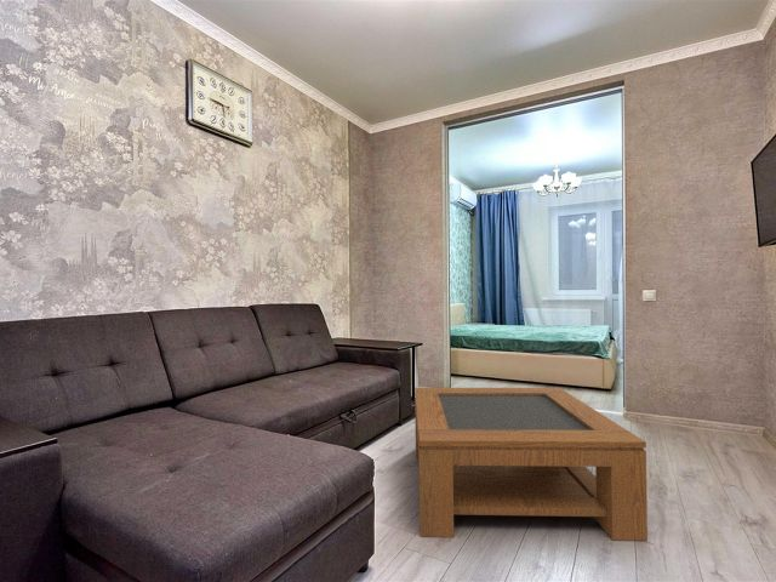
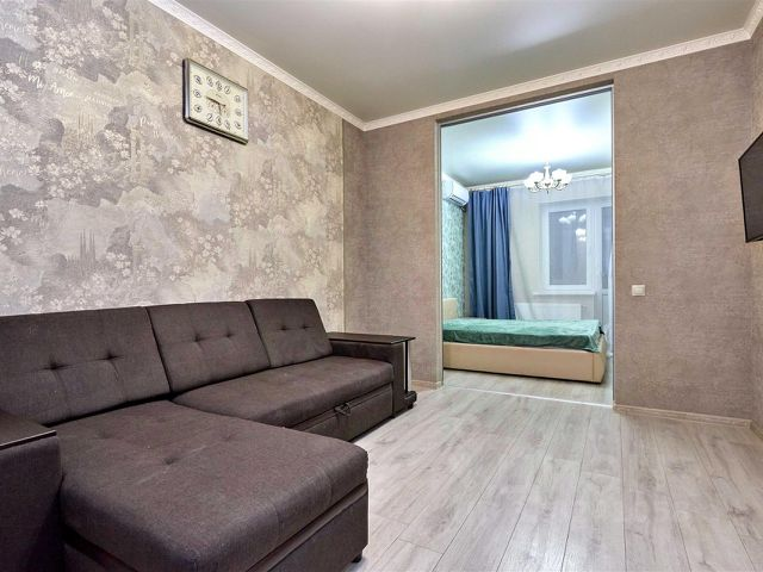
- coffee table [413,387,649,542]
